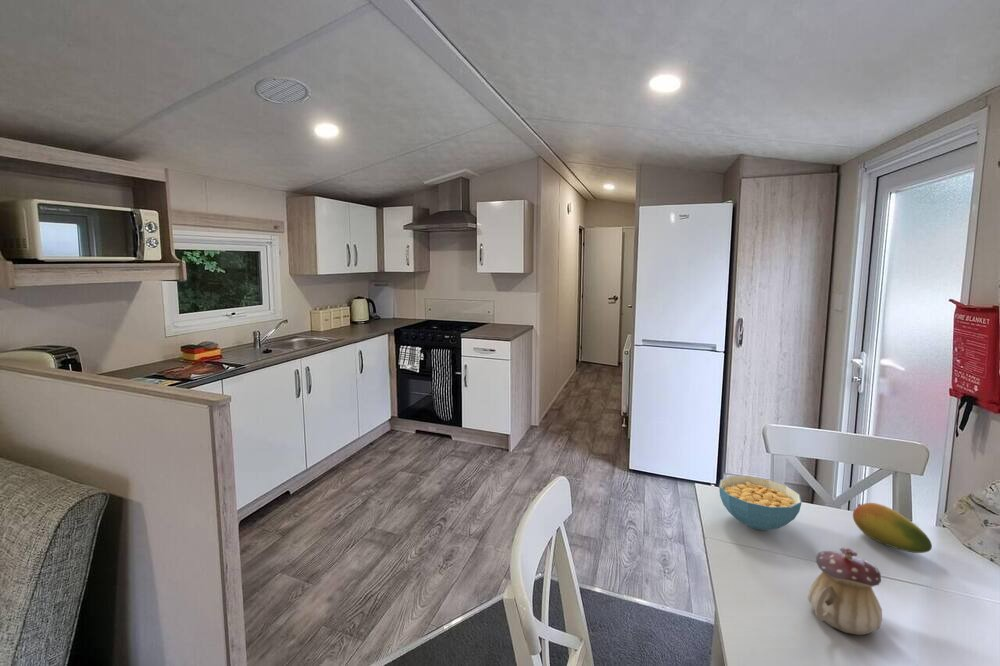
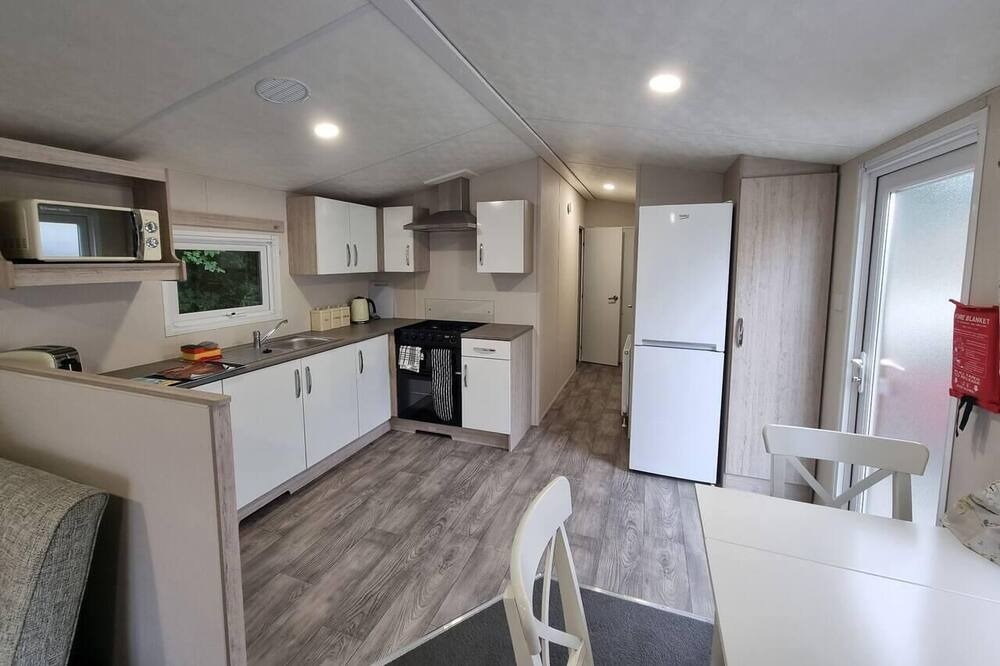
- fruit [852,502,933,554]
- teapot [807,547,883,636]
- cereal bowl [718,475,803,531]
